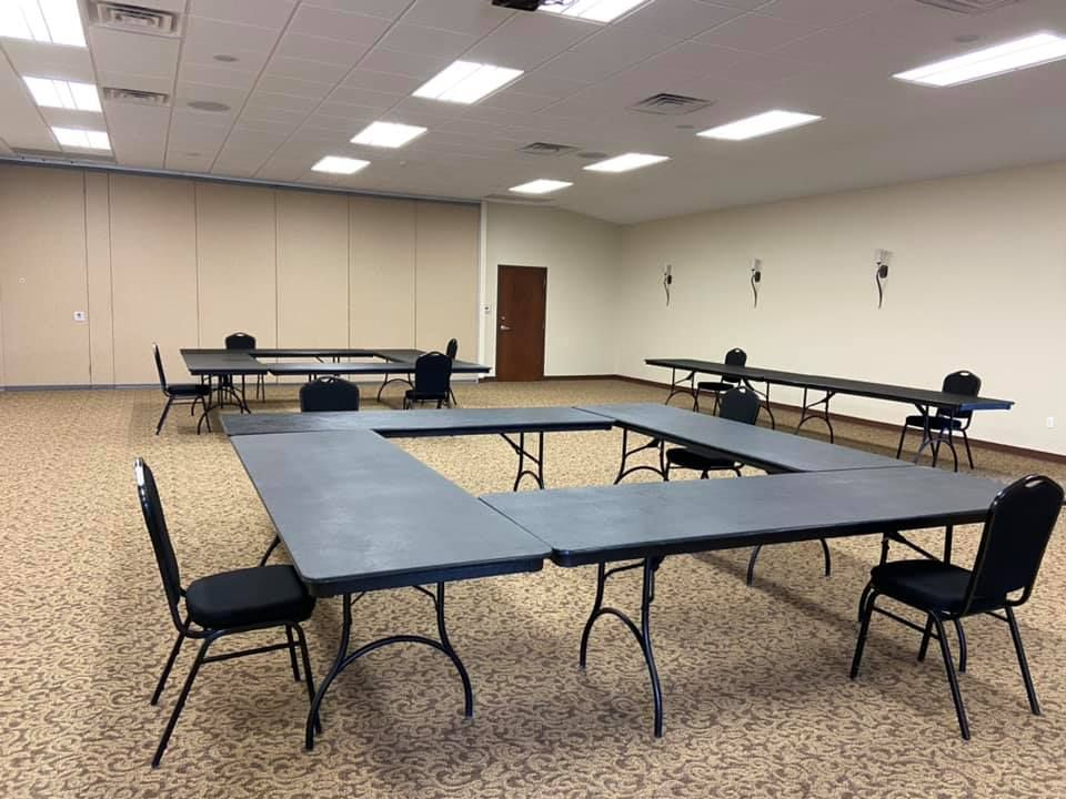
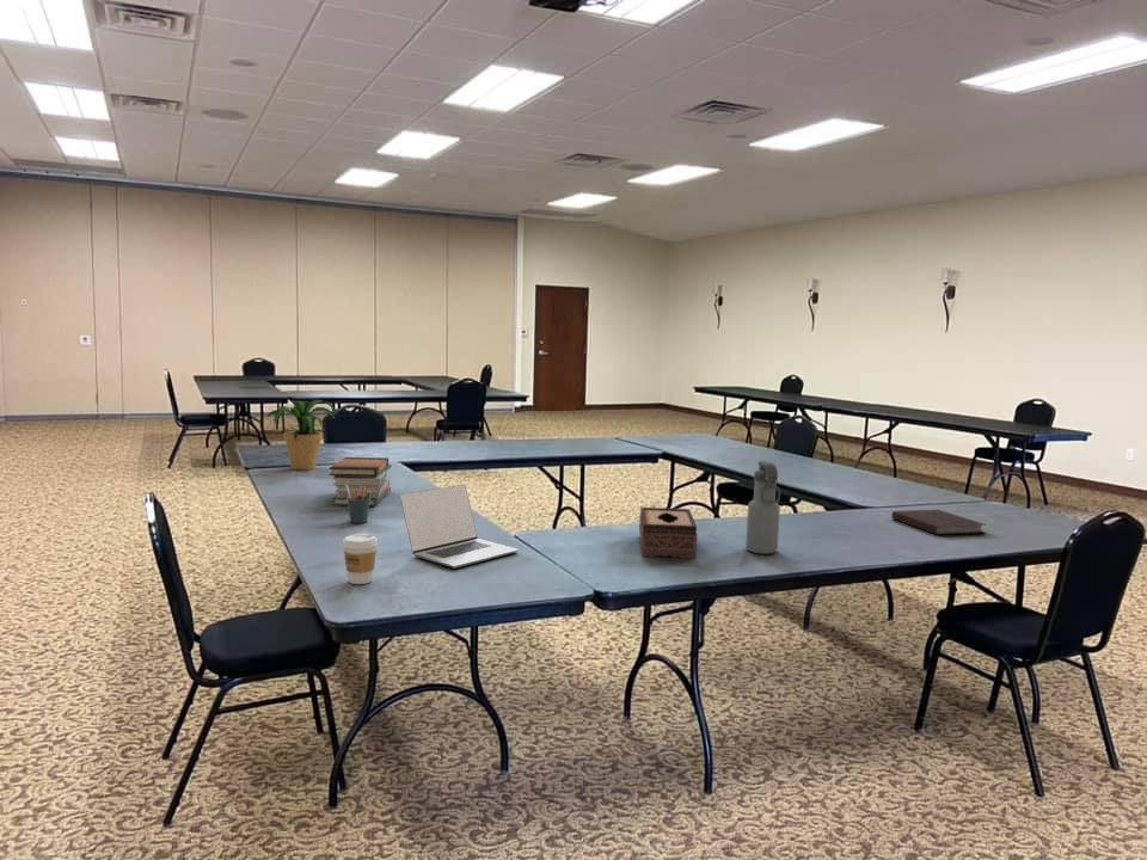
+ tissue box [638,506,699,560]
+ pen holder [345,485,372,524]
+ potted plant [265,399,337,471]
+ coffee cup [342,533,379,585]
+ water bottle [744,460,781,555]
+ laptop [399,484,520,570]
+ notebook [890,509,986,536]
+ book stack [327,456,393,508]
